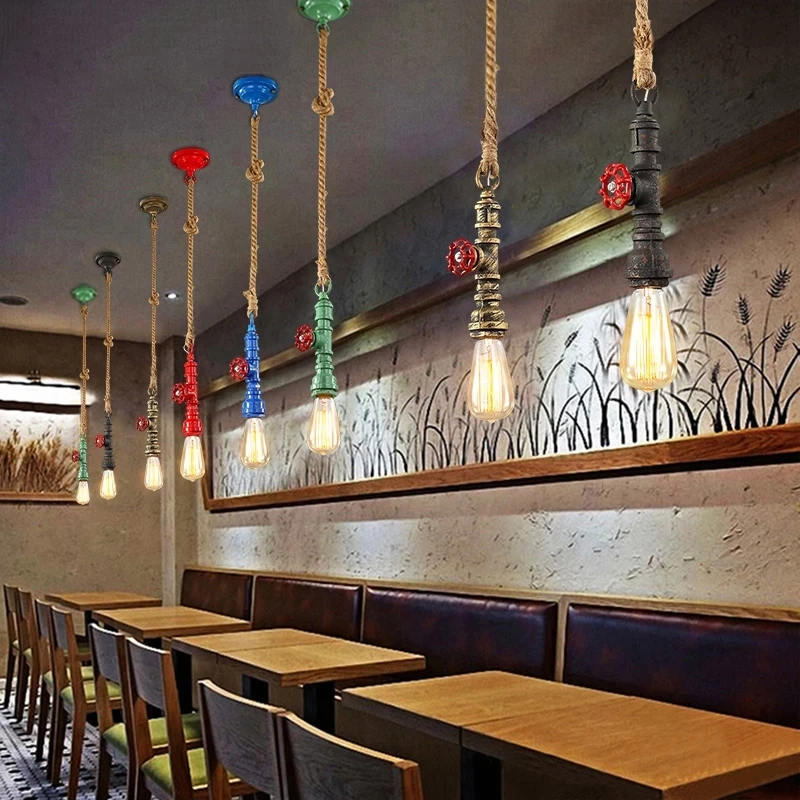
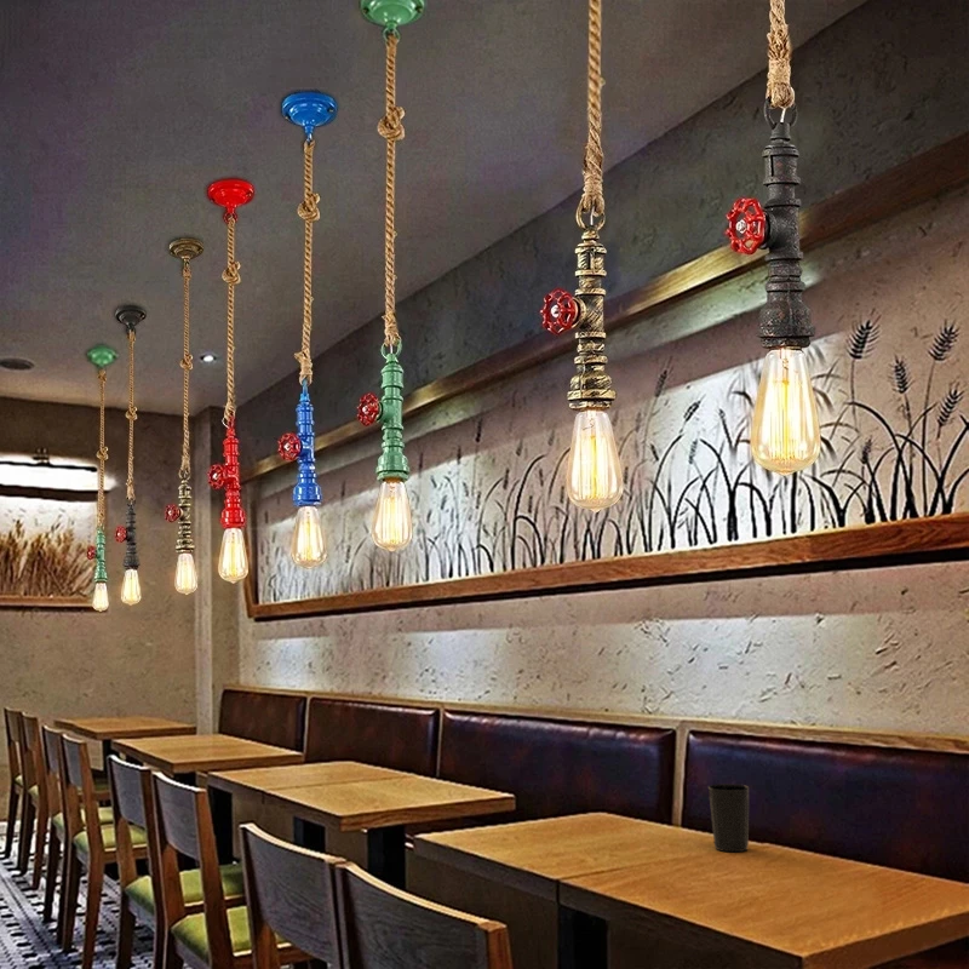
+ cup [707,782,750,853]
